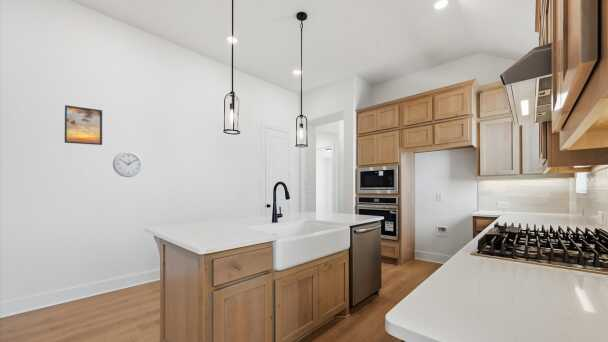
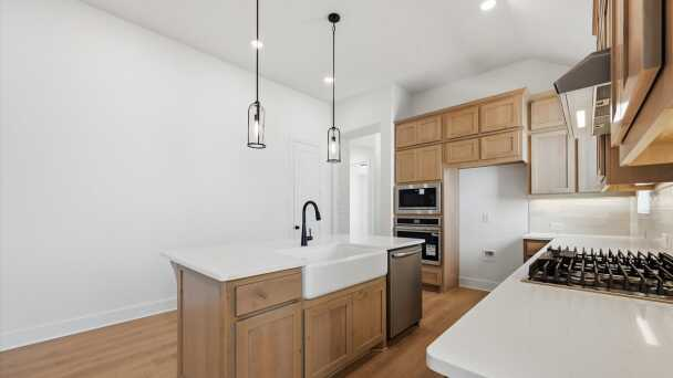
- wall clock [112,150,144,178]
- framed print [64,104,103,146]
